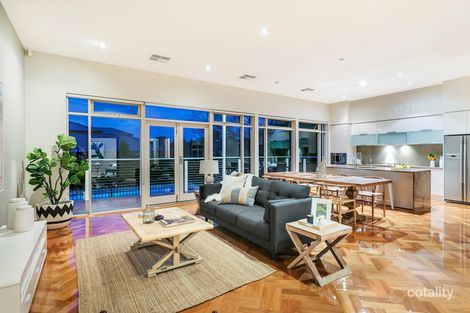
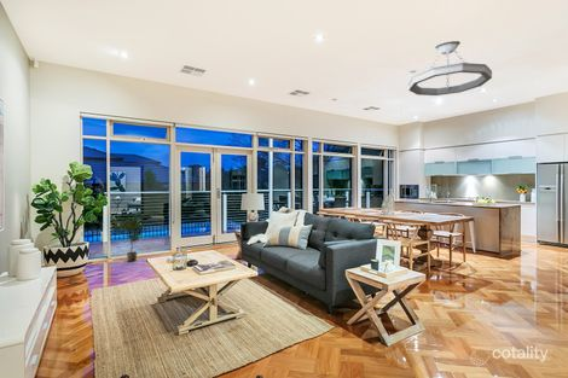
+ chandelier [407,40,493,97]
+ potted plant [110,215,149,263]
